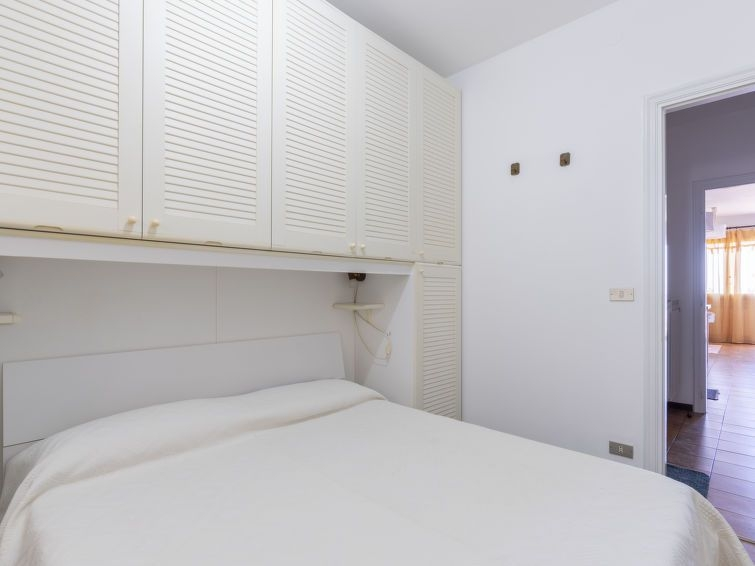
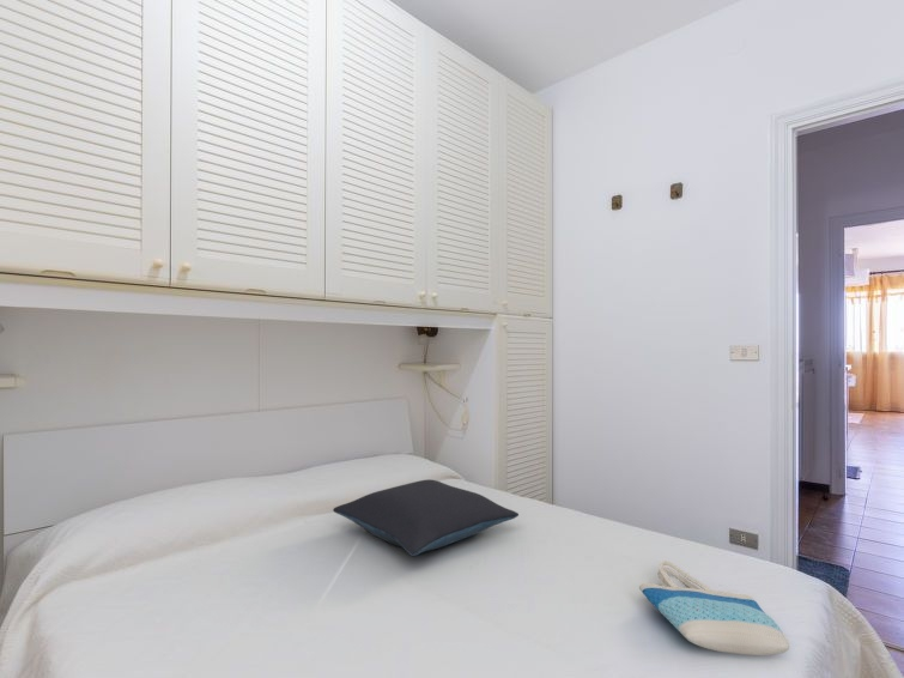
+ tote bag [638,559,791,656]
+ pillow [332,478,520,557]
